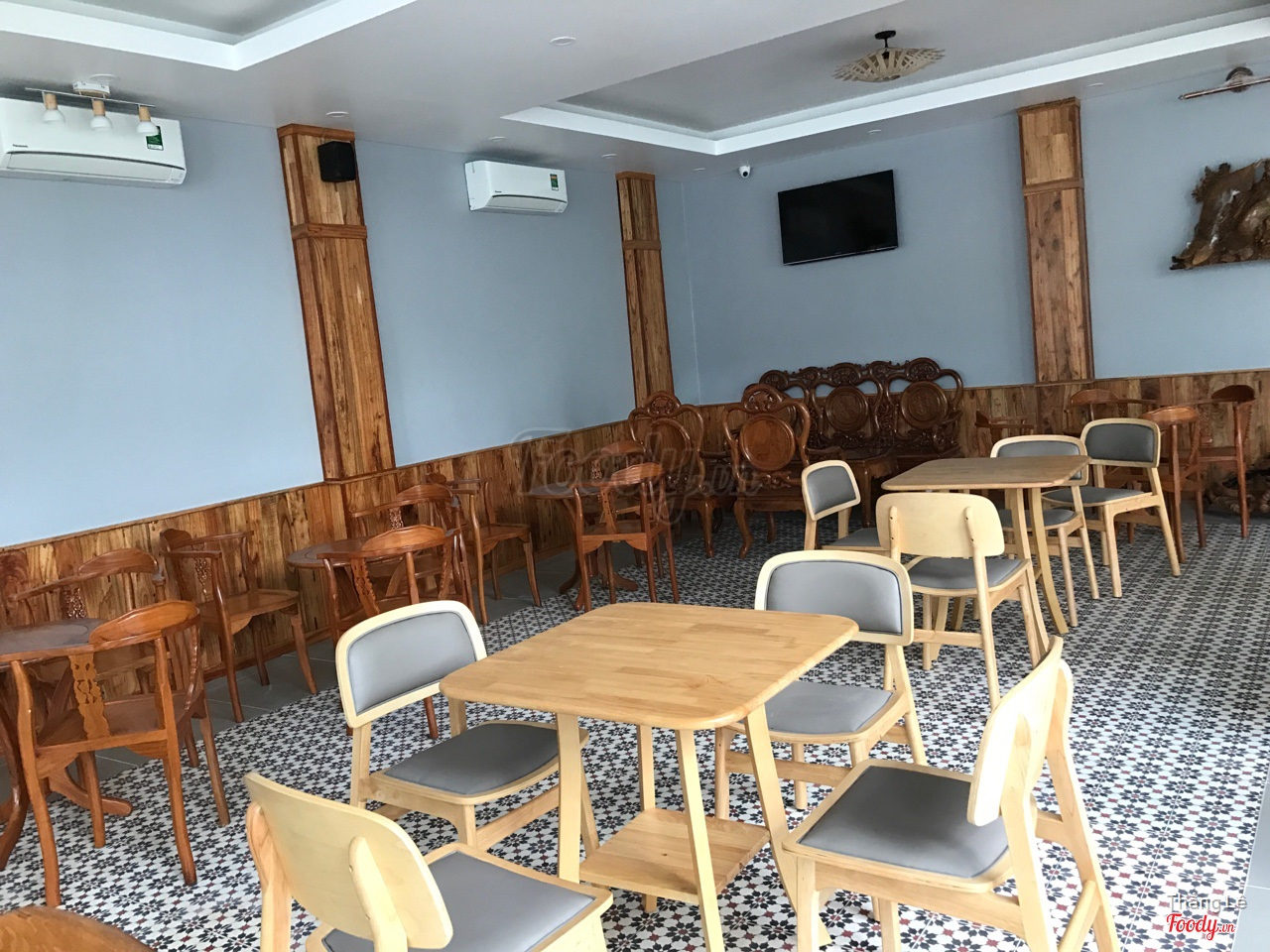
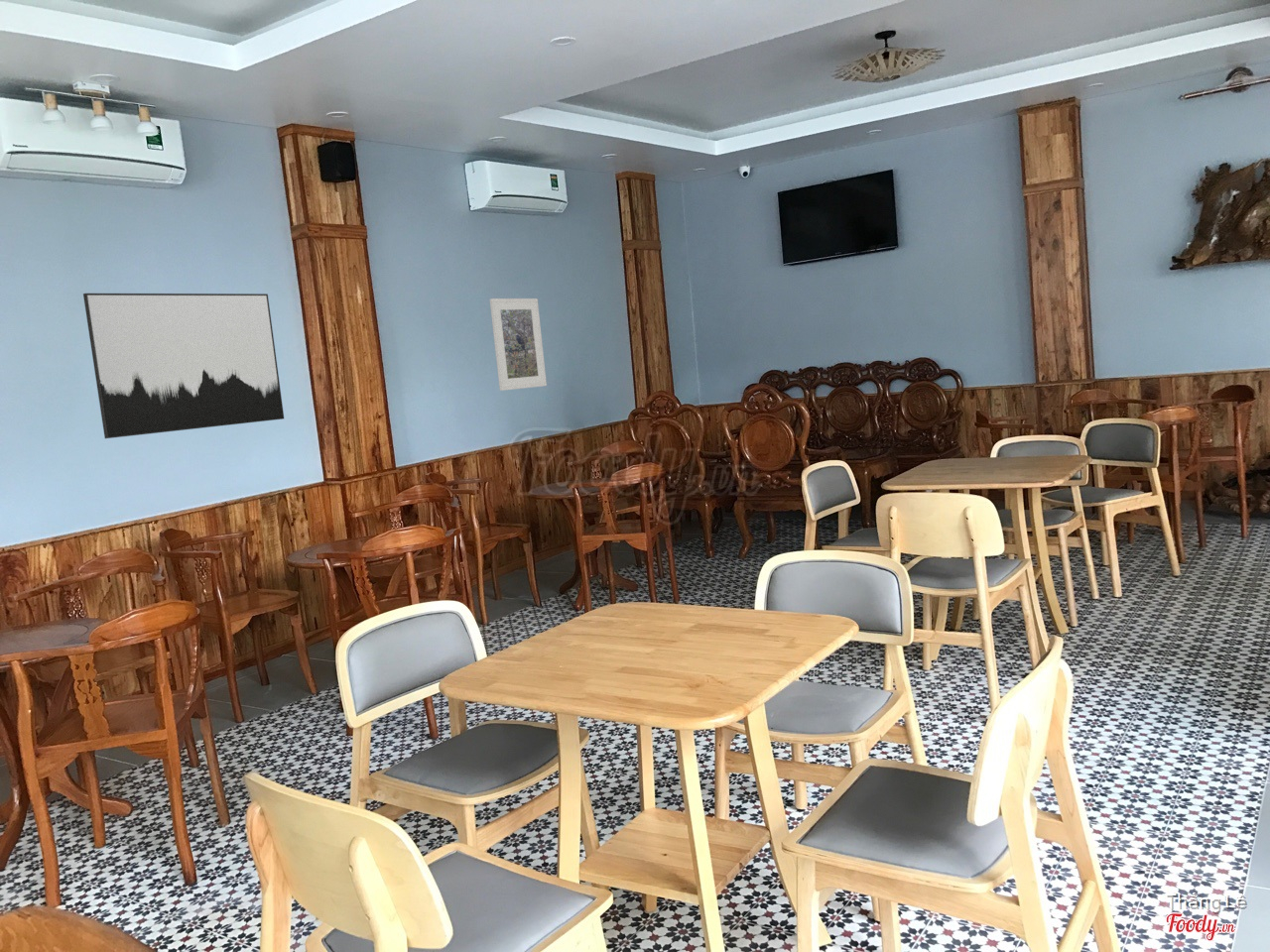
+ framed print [489,297,548,392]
+ wall art [82,293,285,439]
